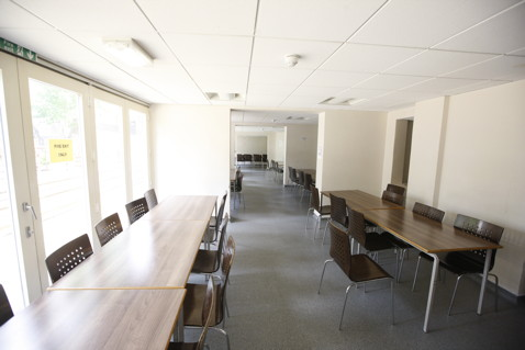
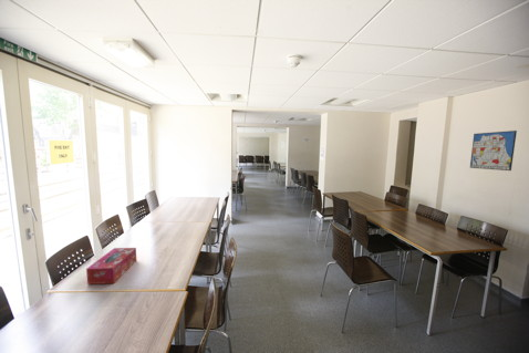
+ wall art [469,129,518,172]
+ tissue box [85,247,137,285]
